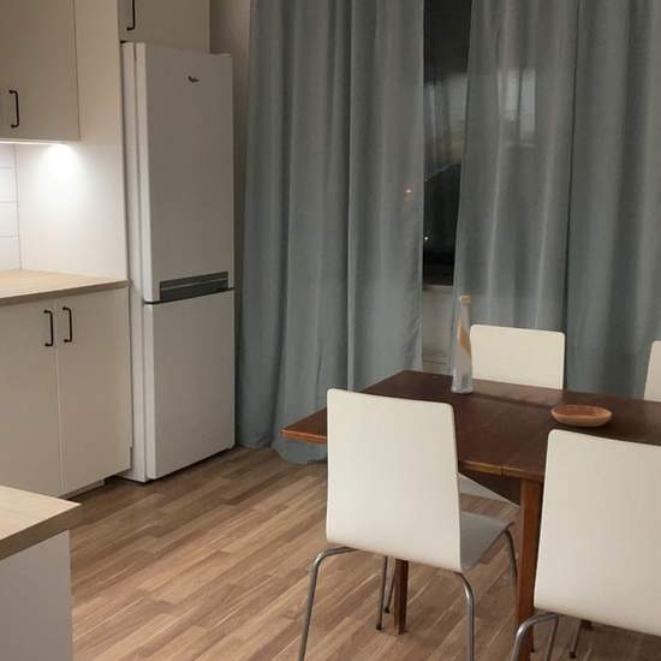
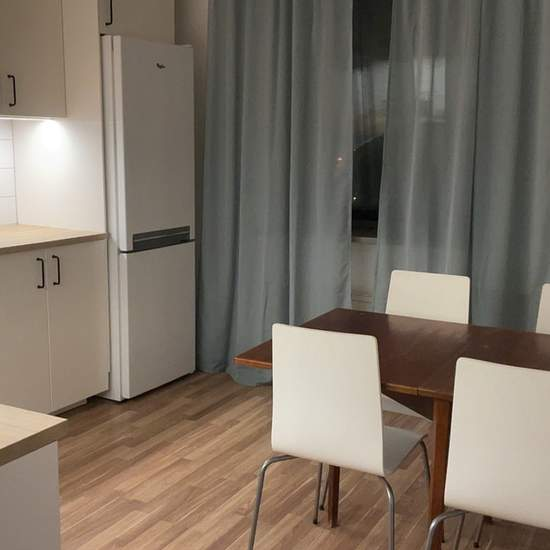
- saucer [550,404,613,428]
- bottle [449,294,475,394]
